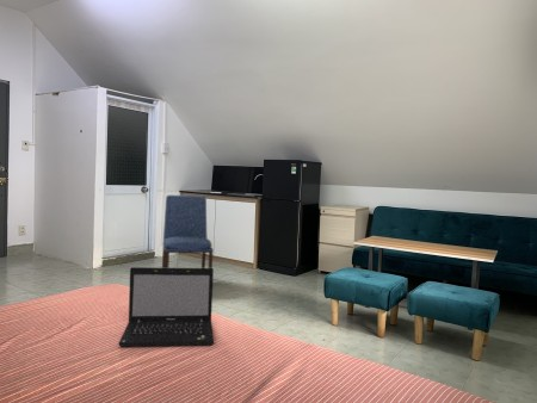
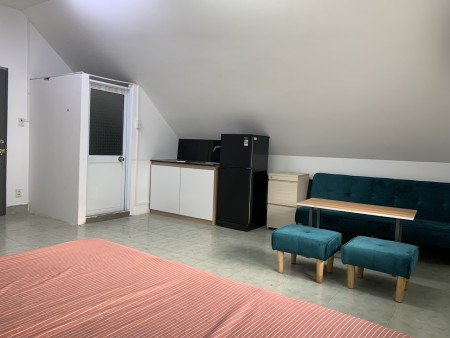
- laptop [117,266,215,348]
- dining chair [161,194,215,268]
